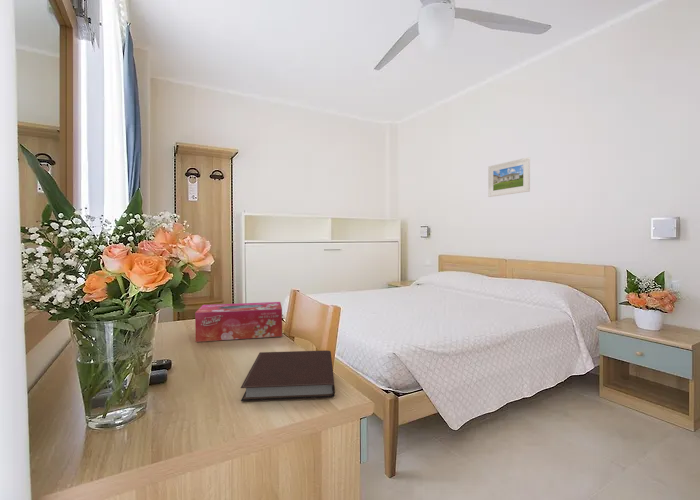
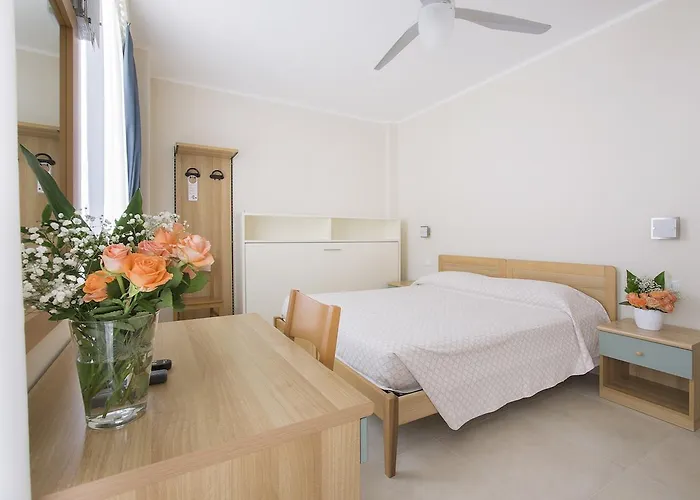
- notebook [240,350,336,402]
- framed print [487,156,531,198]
- tissue box [194,301,283,343]
